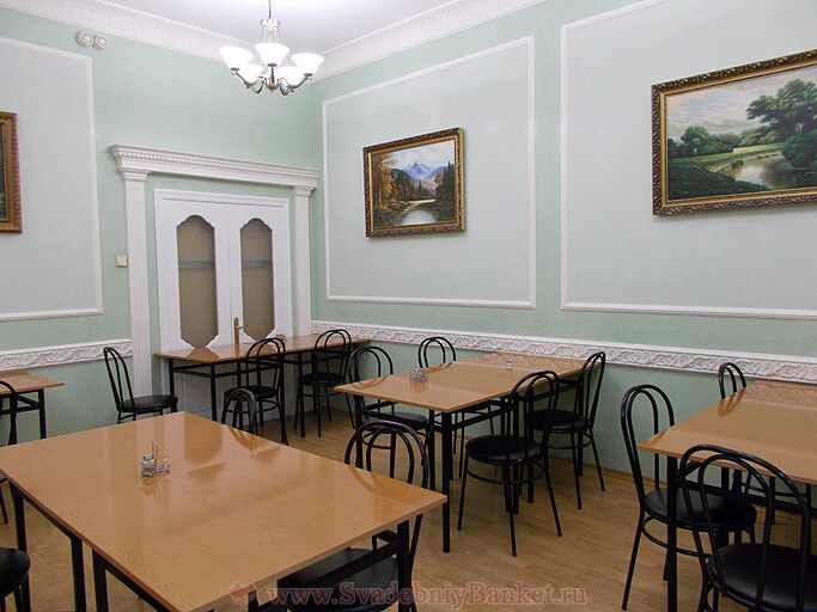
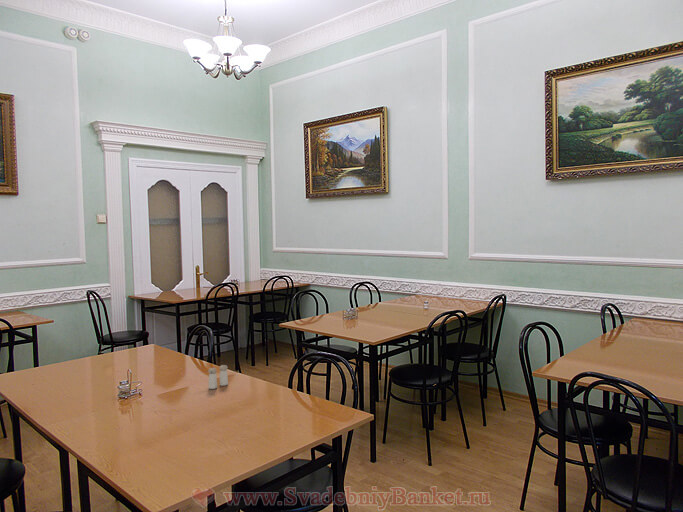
+ salt and pepper shaker [207,364,229,390]
